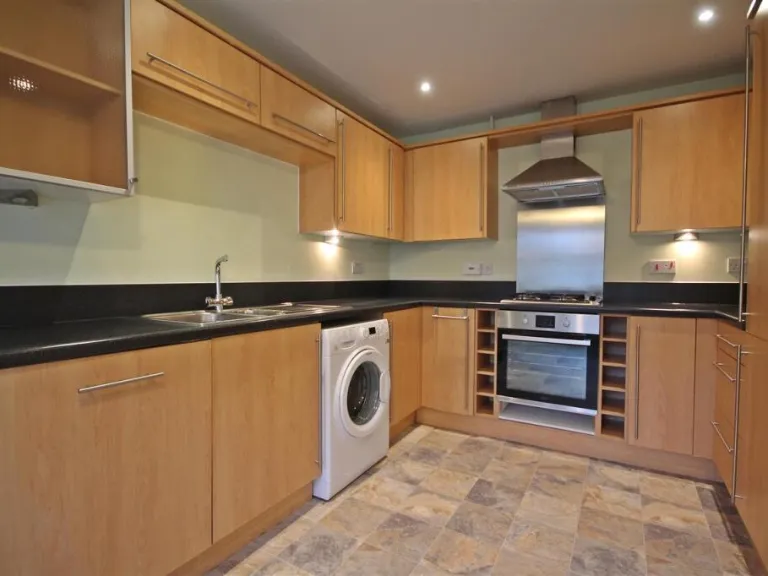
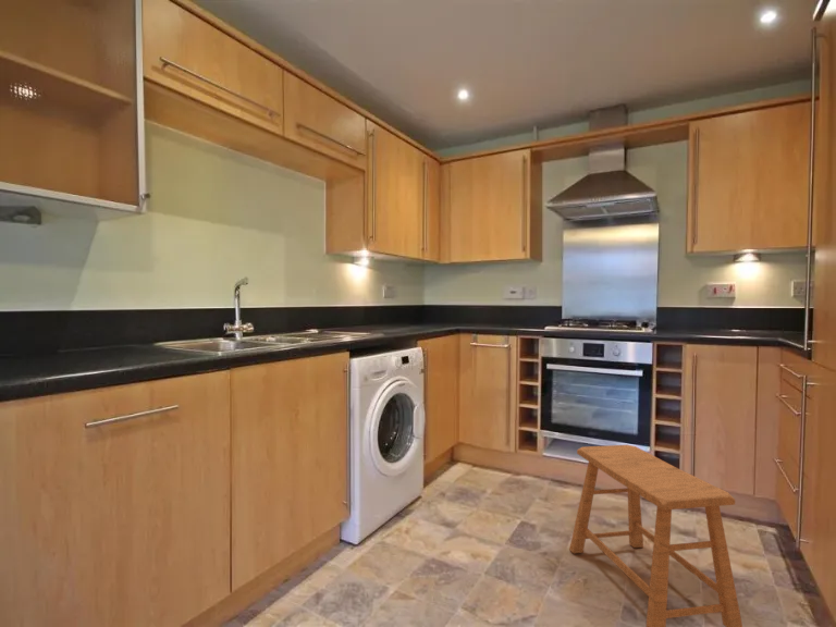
+ stool [568,444,743,627]
